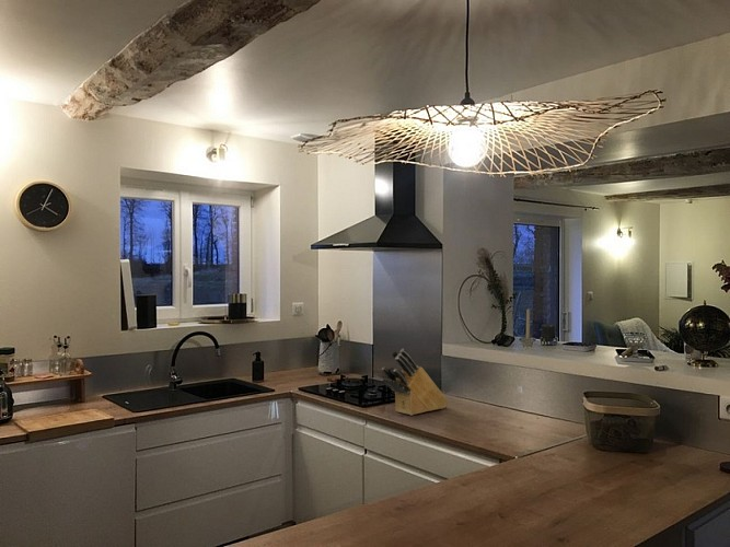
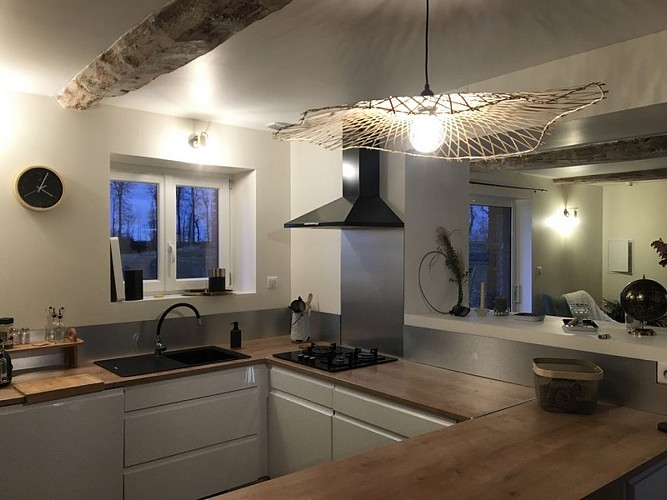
- knife block [381,348,450,417]
